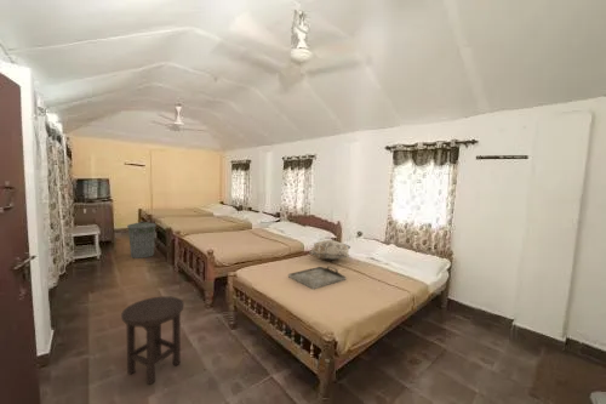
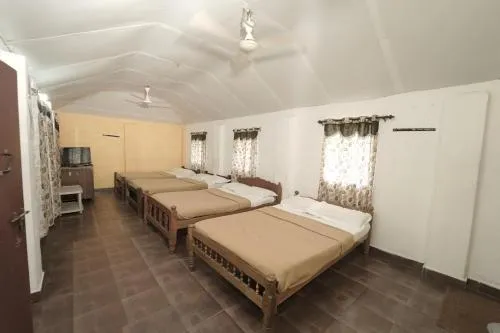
- stool [120,295,184,386]
- trash can [126,220,158,260]
- serving tray [287,264,347,290]
- decorative pillow [308,239,351,261]
